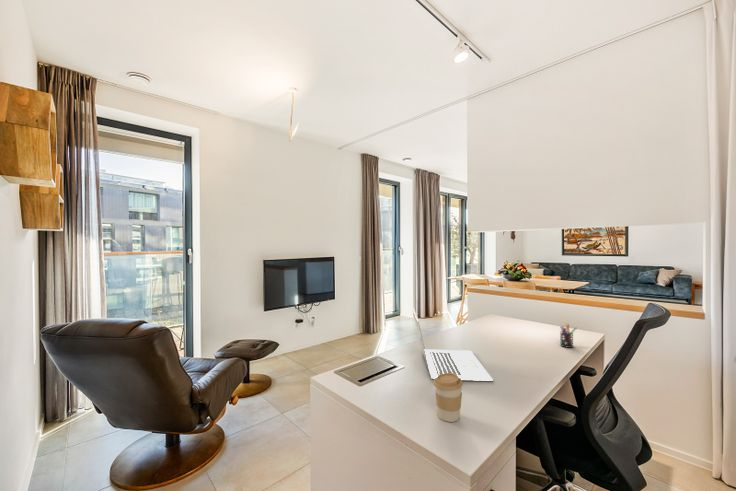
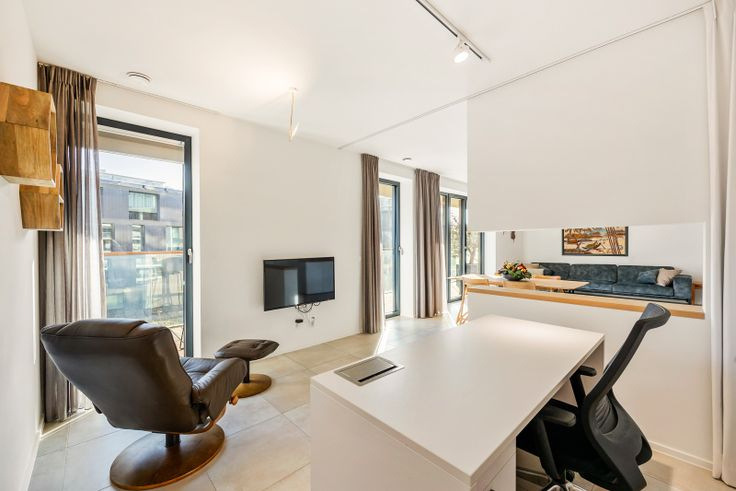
- coffee cup [433,373,464,423]
- laptop [410,303,494,382]
- pen holder [559,323,577,349]
